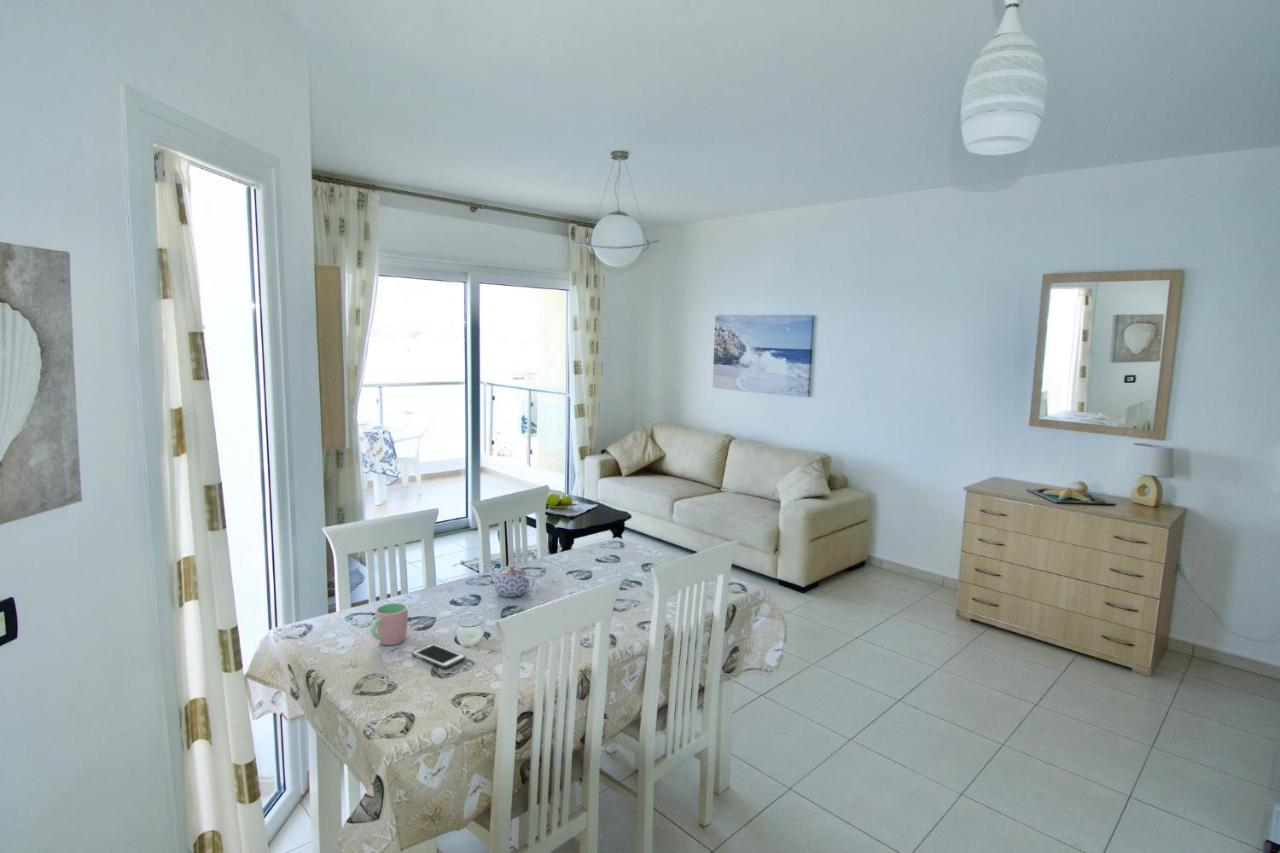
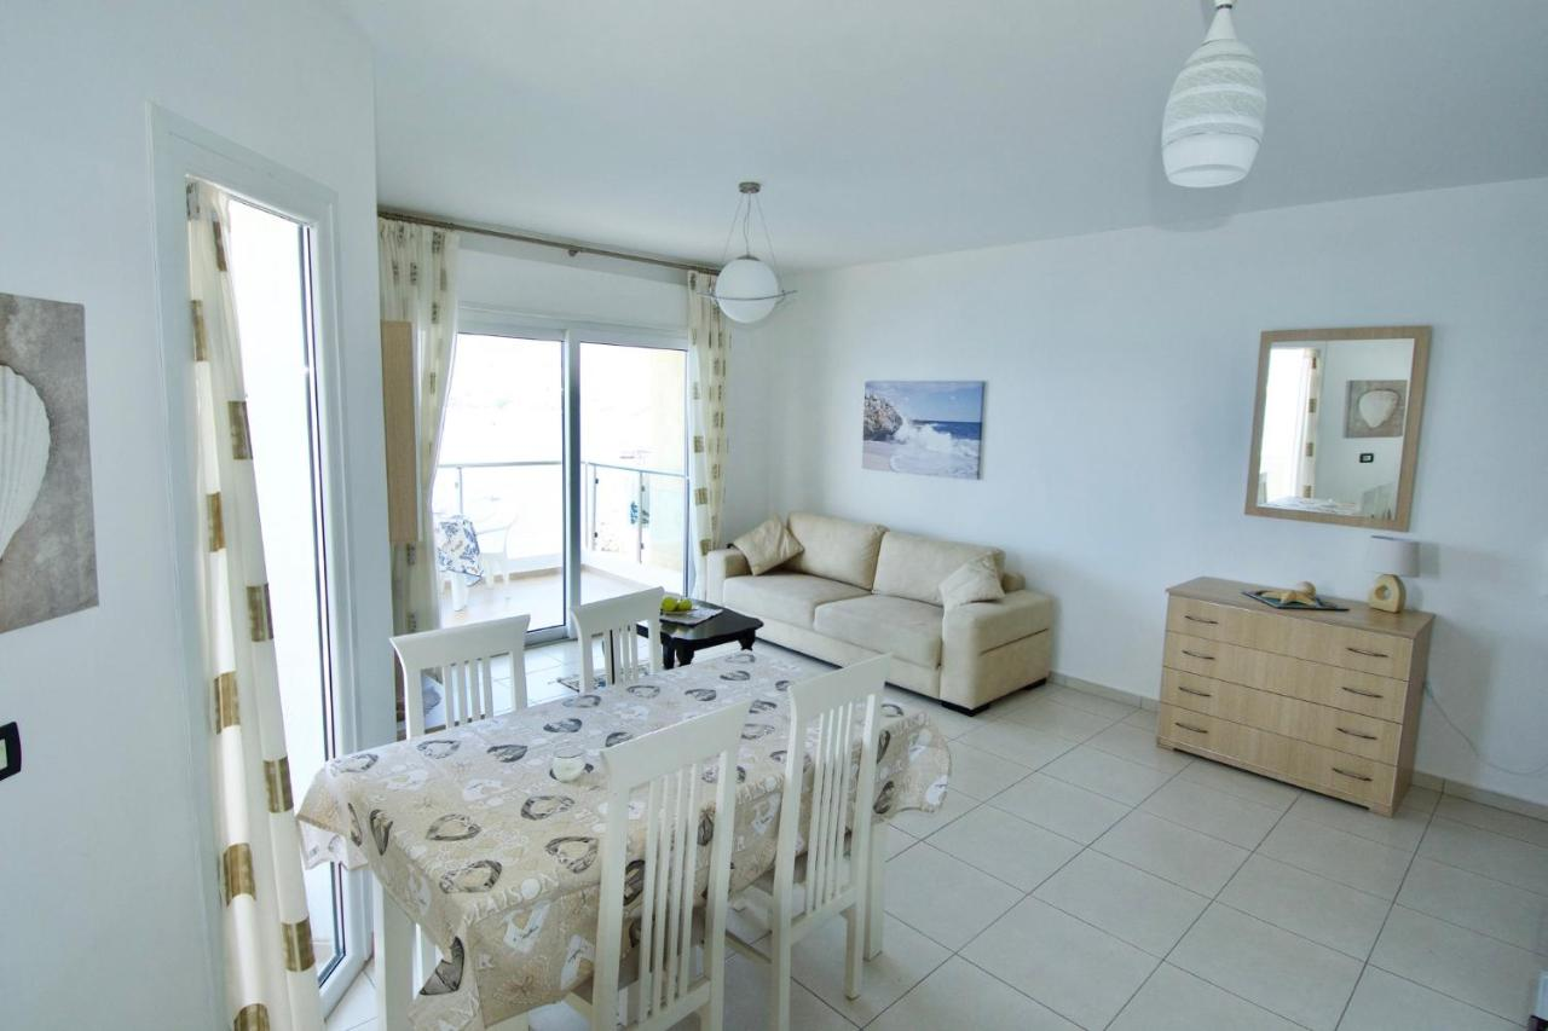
- cell phone [411,642,467,670]
- teapot [486,564,536,598]
- cup [369,602,409,646]
